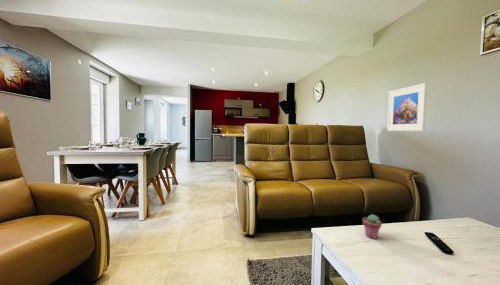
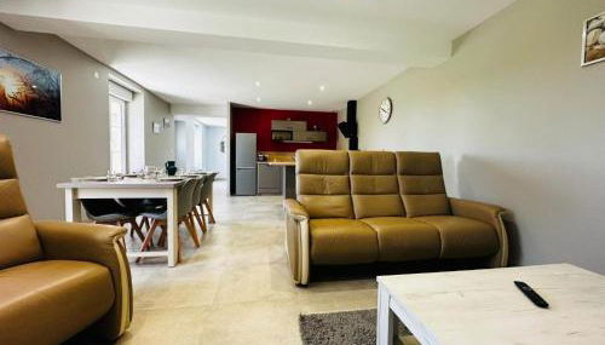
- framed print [386,82,428,132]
- potted succulent [362,213,383,240]
